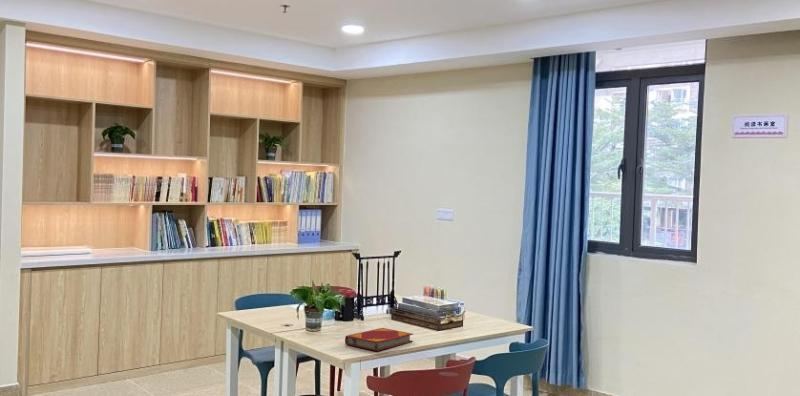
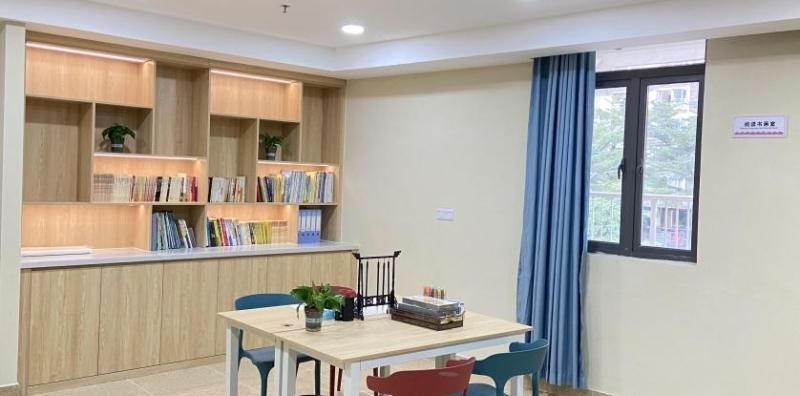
- hardback book [344,327,414,352]
